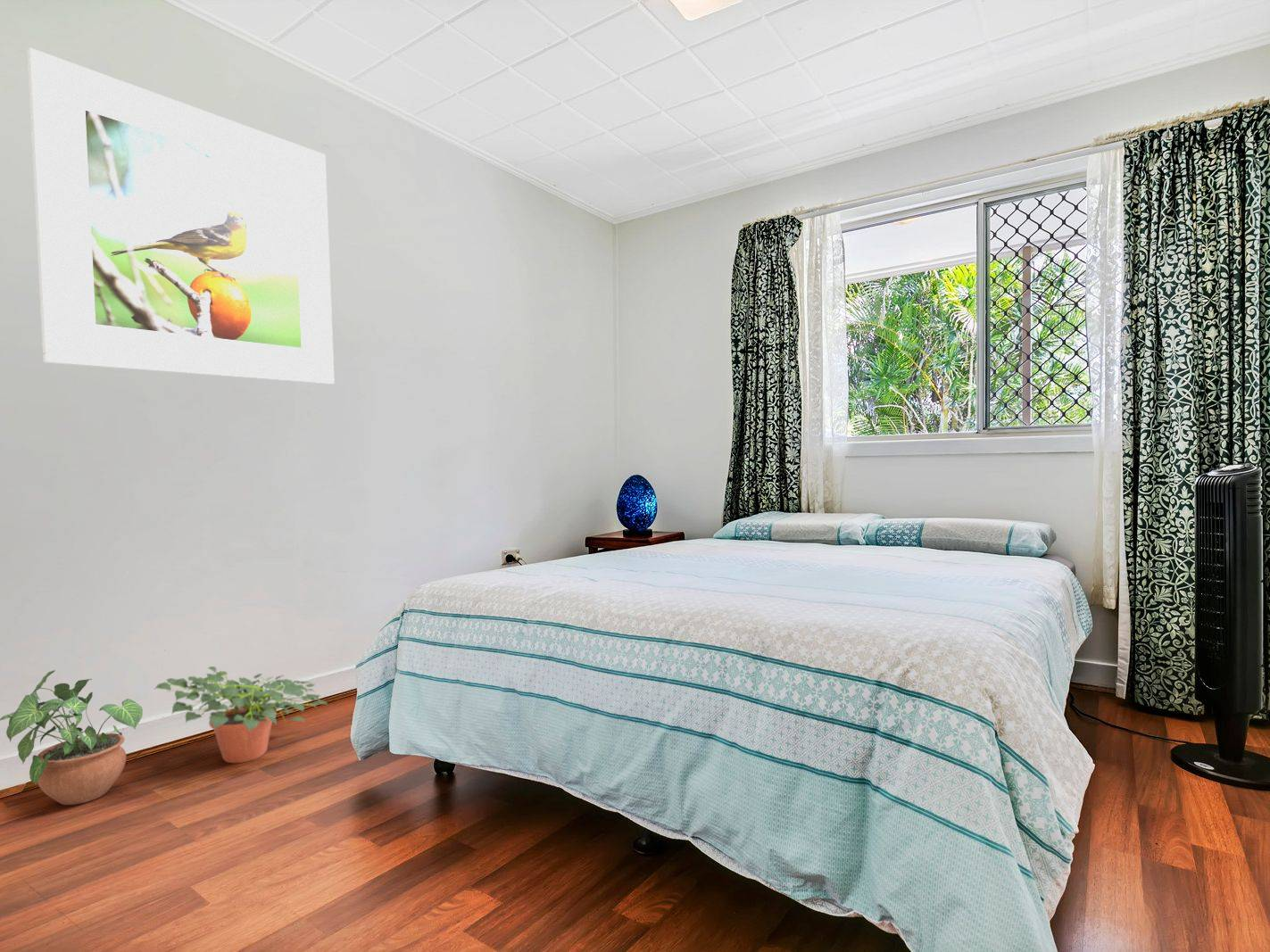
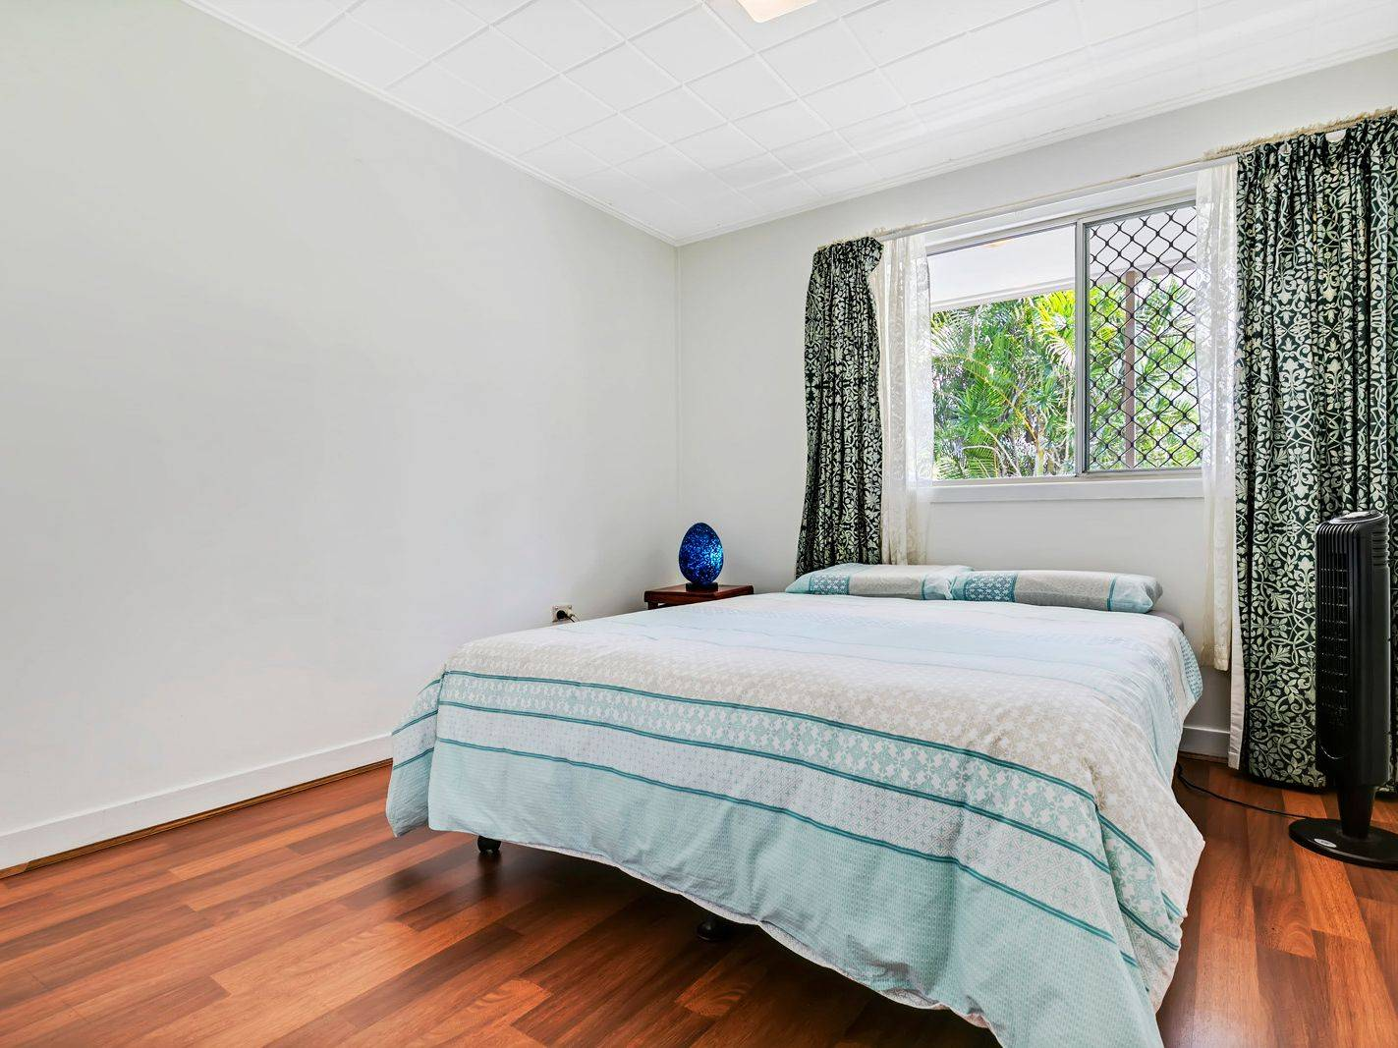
- potted plant [0,669,144,806]
- potted plant [154,666,329,764]
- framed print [27,47,336,385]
